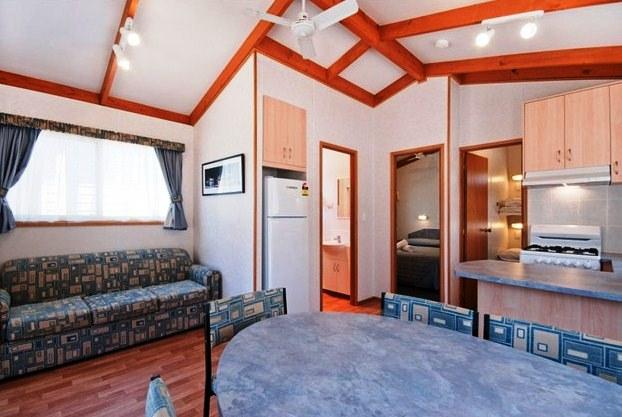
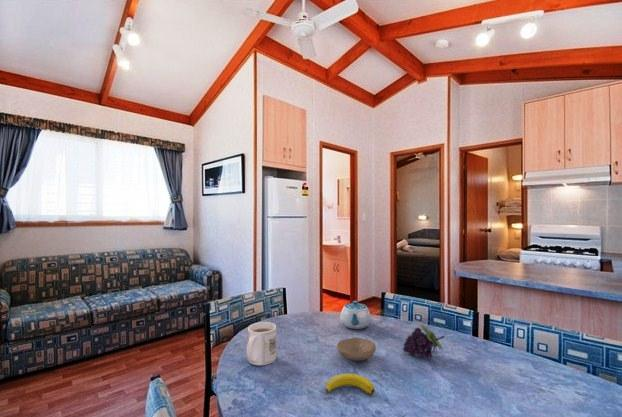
+ banana [325,373,375,395]
+ chinaware [339,300,372,330]
+ fruit [402,323,446,359]
+ mug [245,321,277,366]
+ bowl [336,337,377,362]
